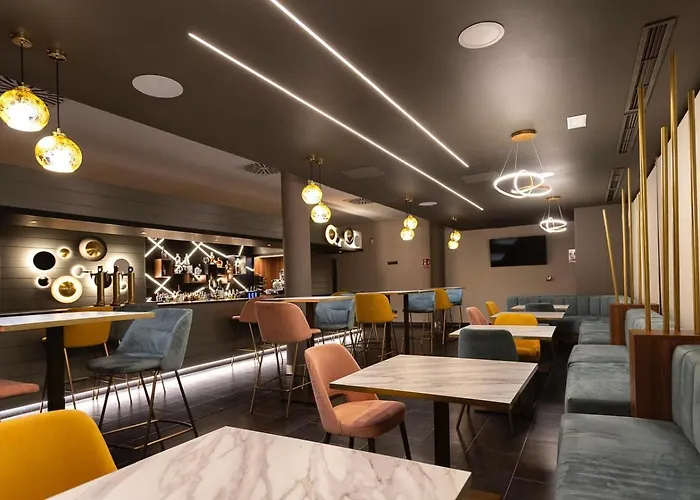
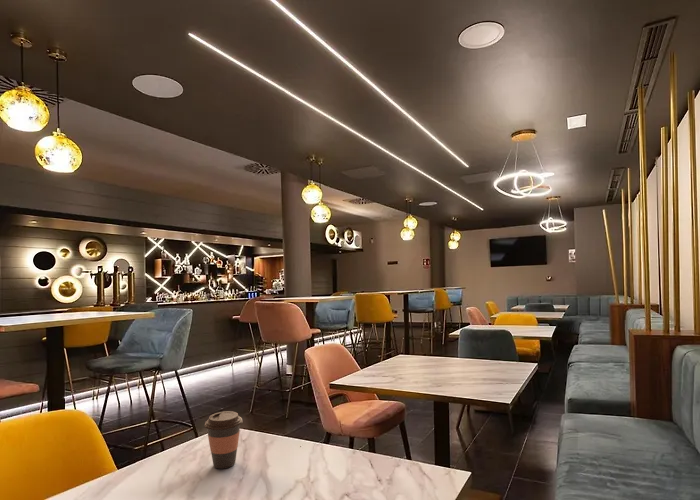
+ coffee cup [203,410,244,470]
